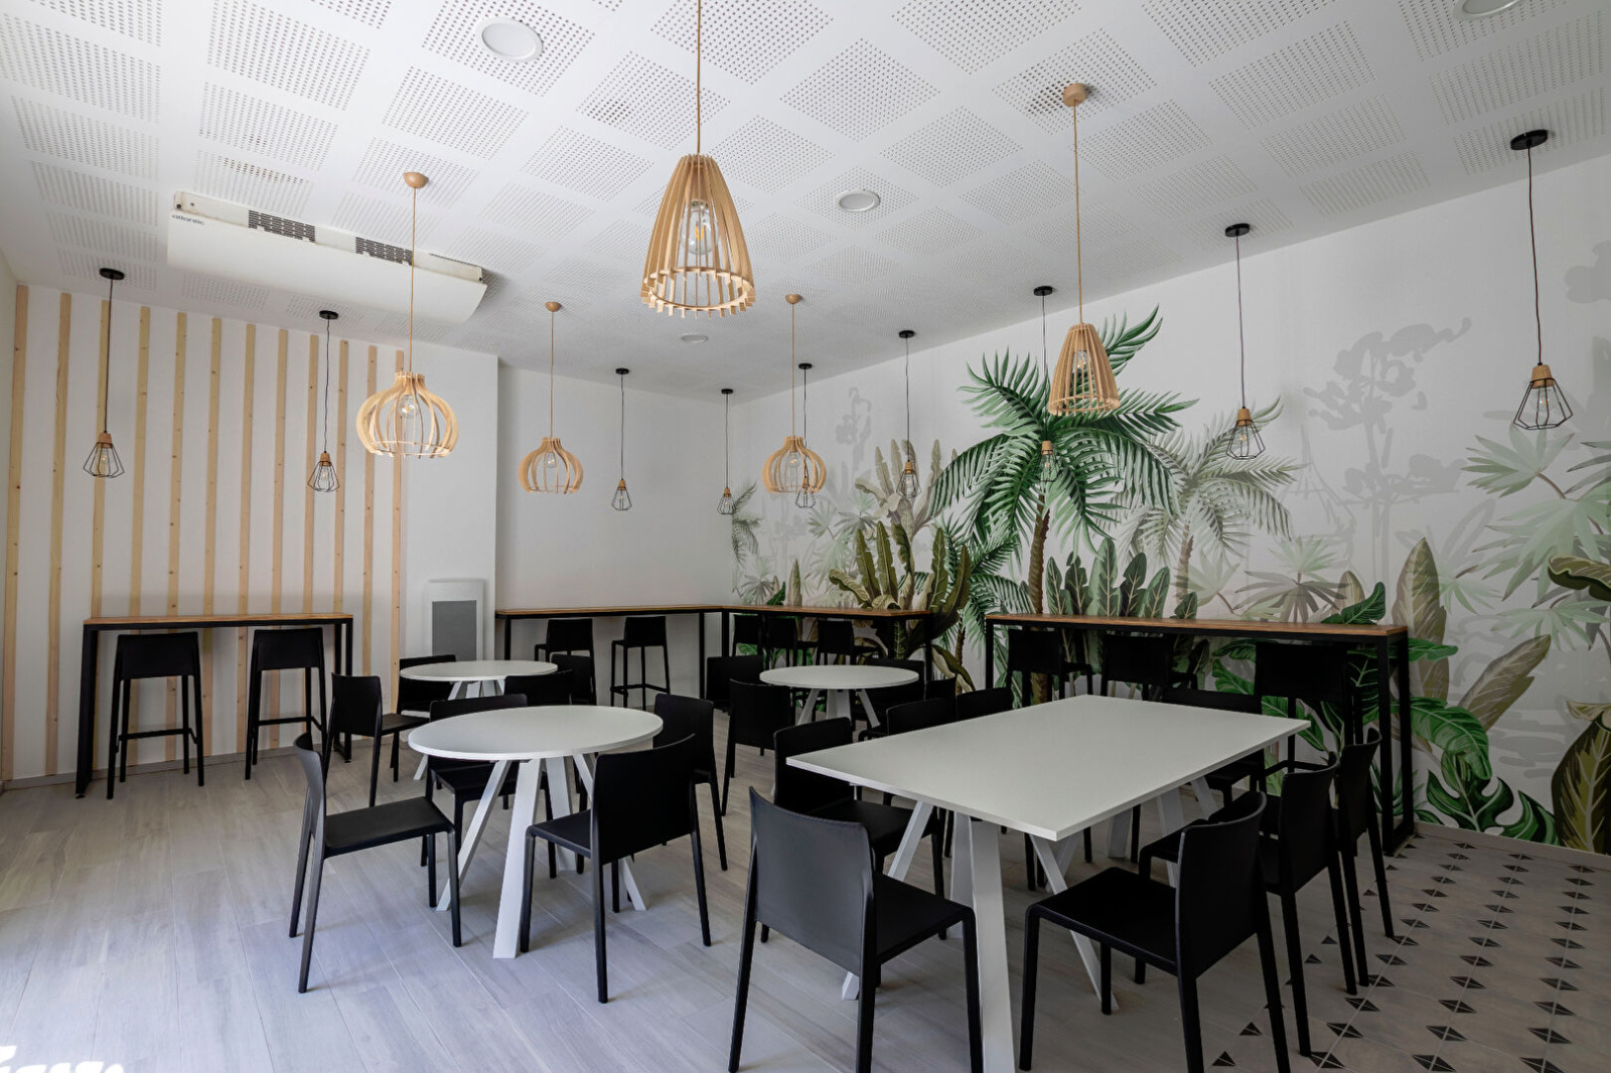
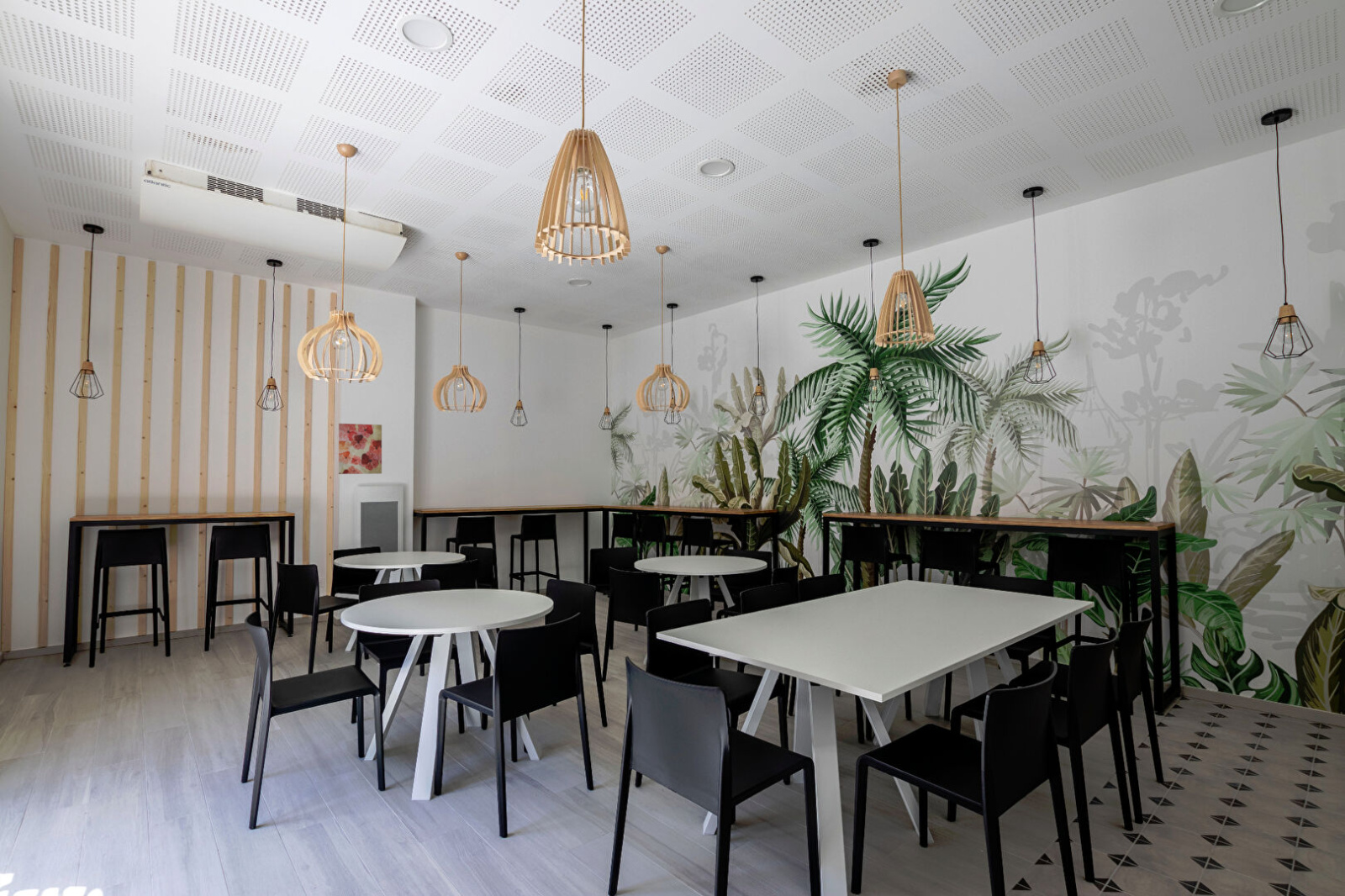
+ wall art [338,423,382,475]
